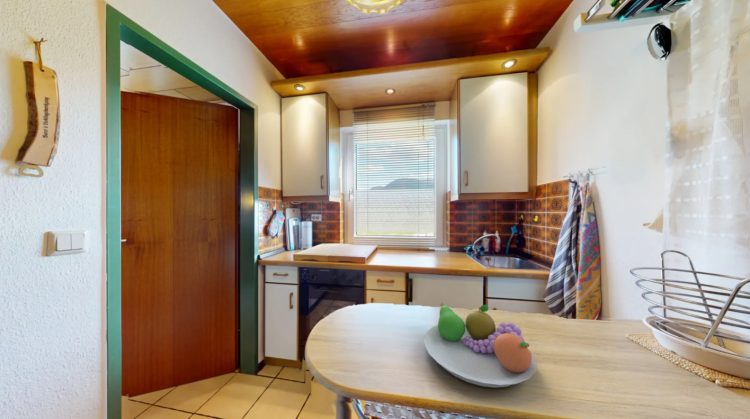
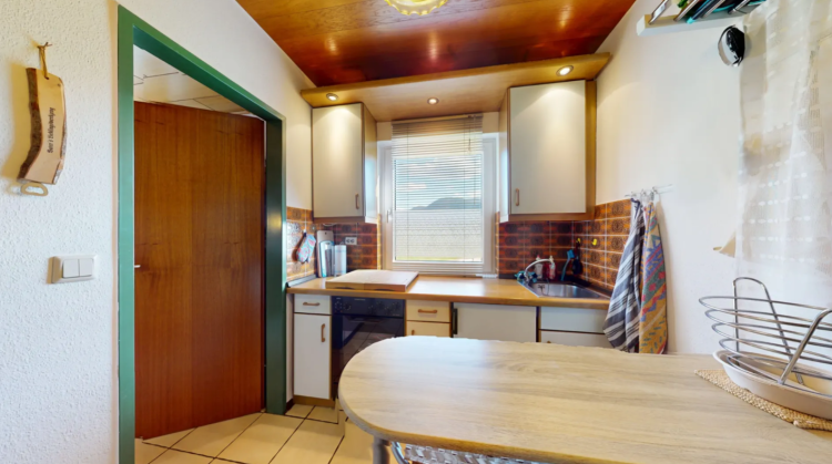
- fruit bowl [423,302,537,389]
